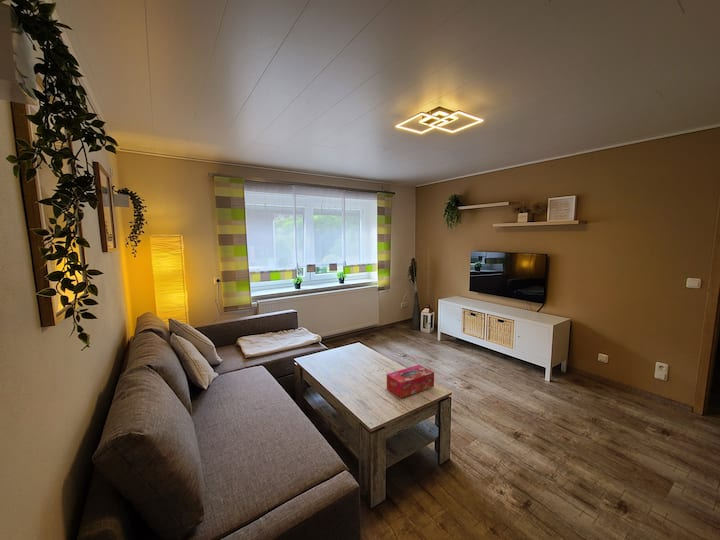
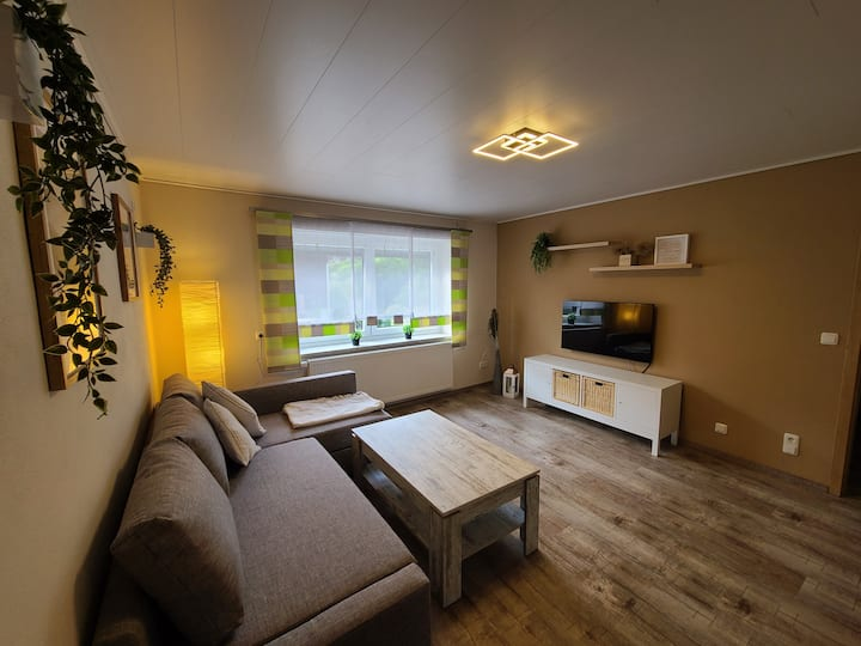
- tissue box [386,364,435,399]
